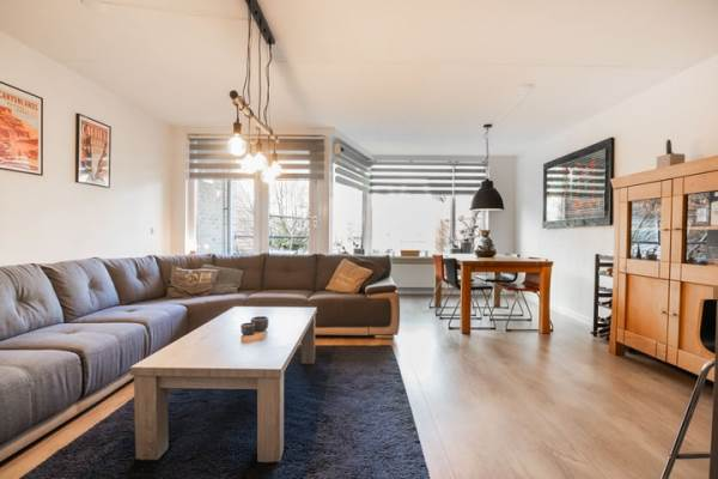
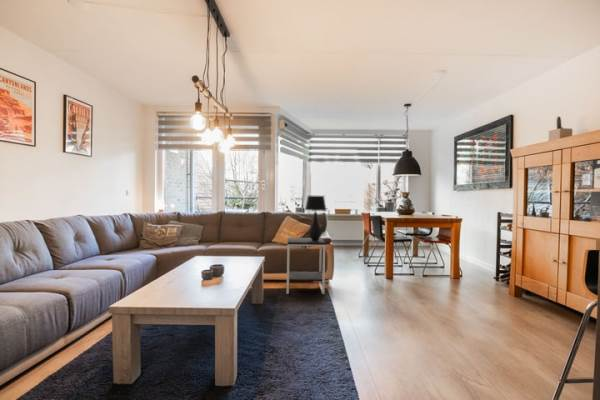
+ table lamp [304,195,327,241]
+ side table [286,237,326,295]
